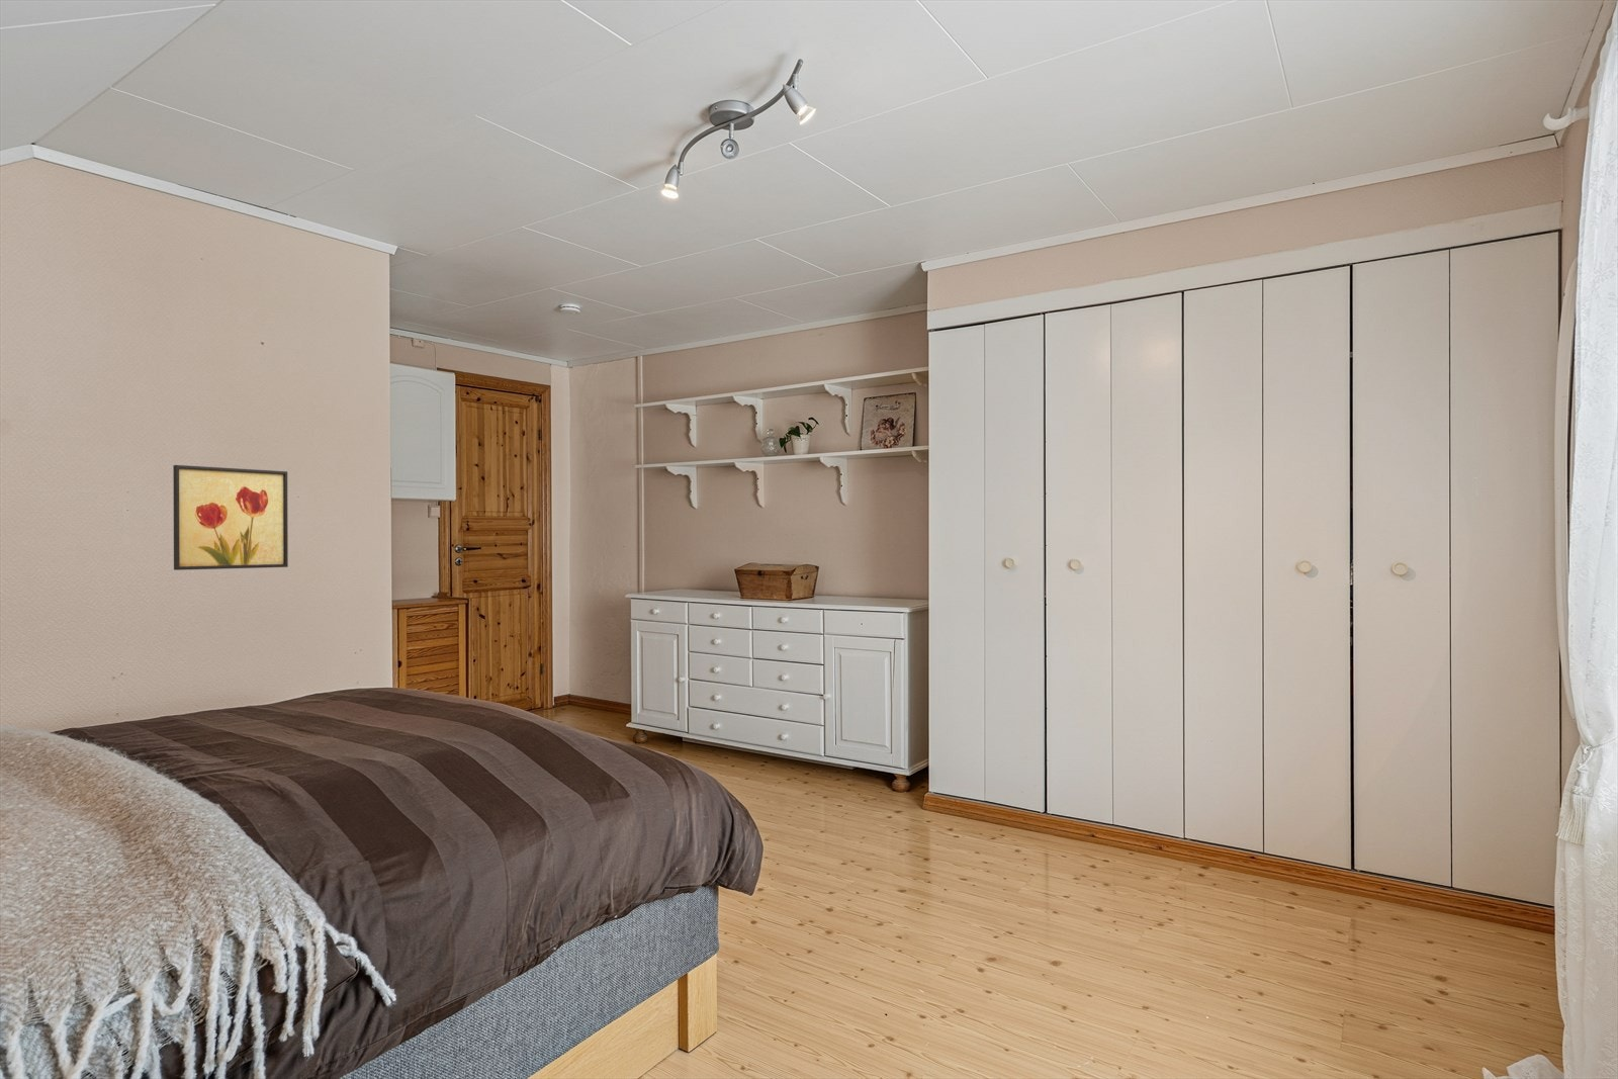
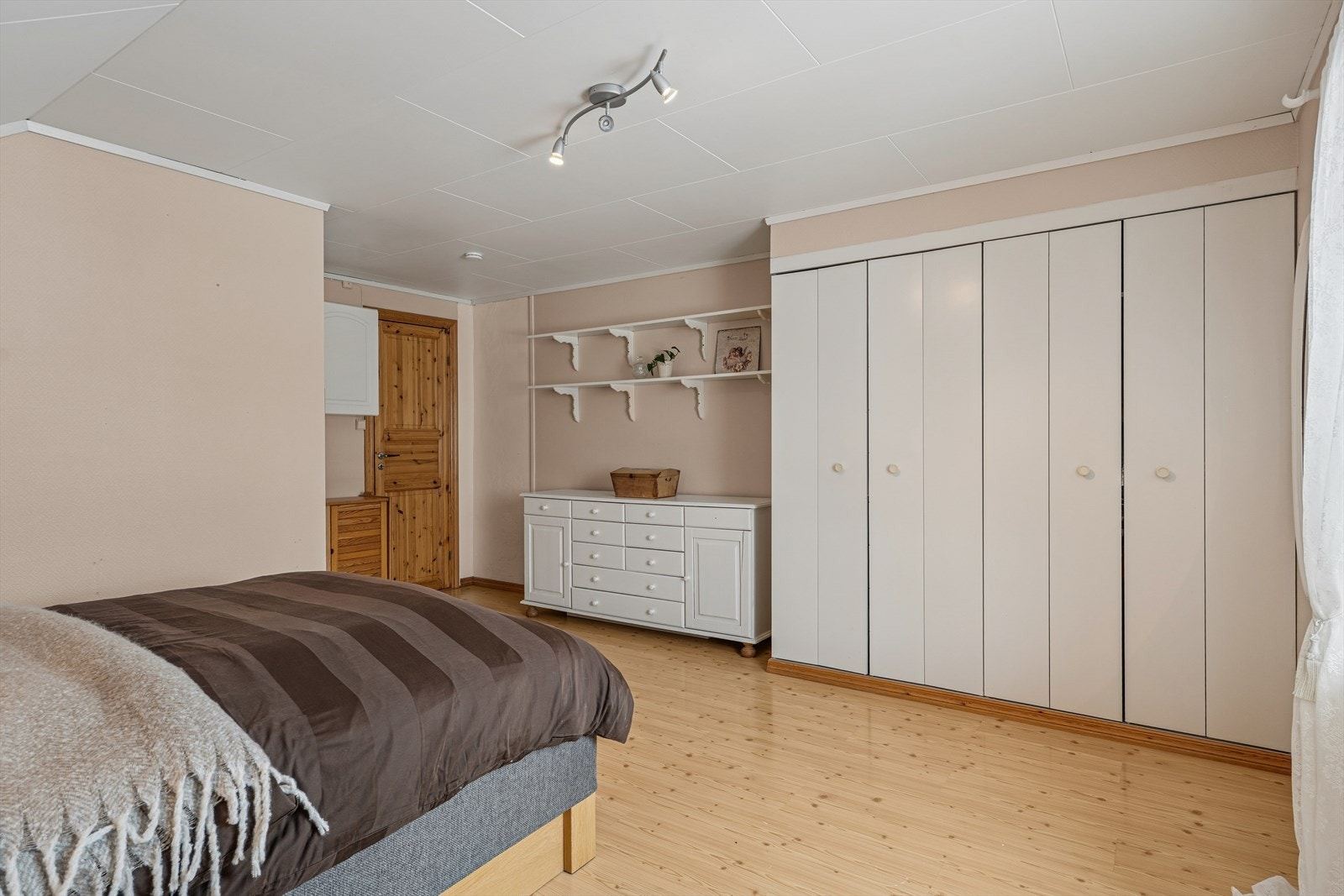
- wall art [172,464,289,571]
